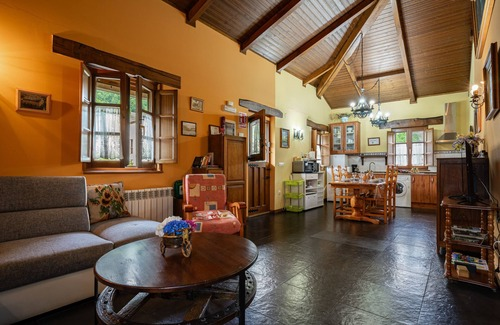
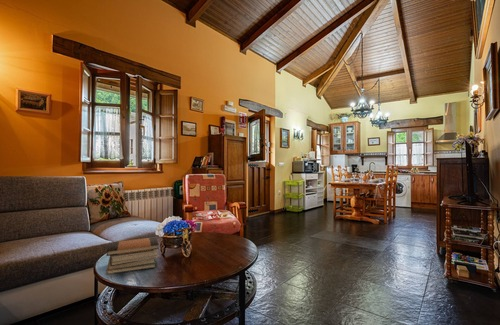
+ book stack [105,236,160,276]
